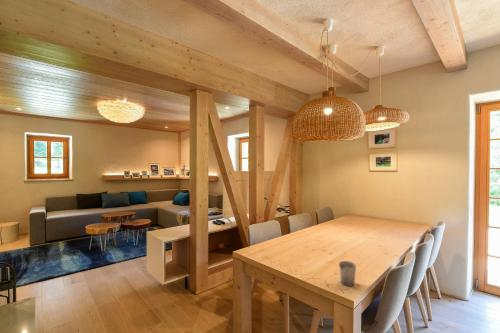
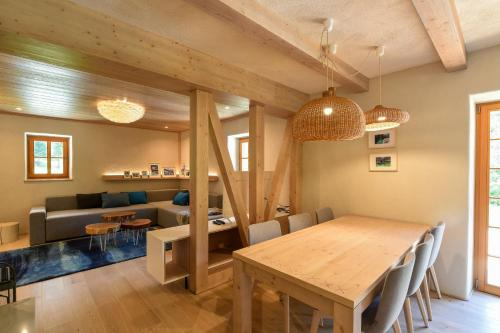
- cup [338,260,357,287]
